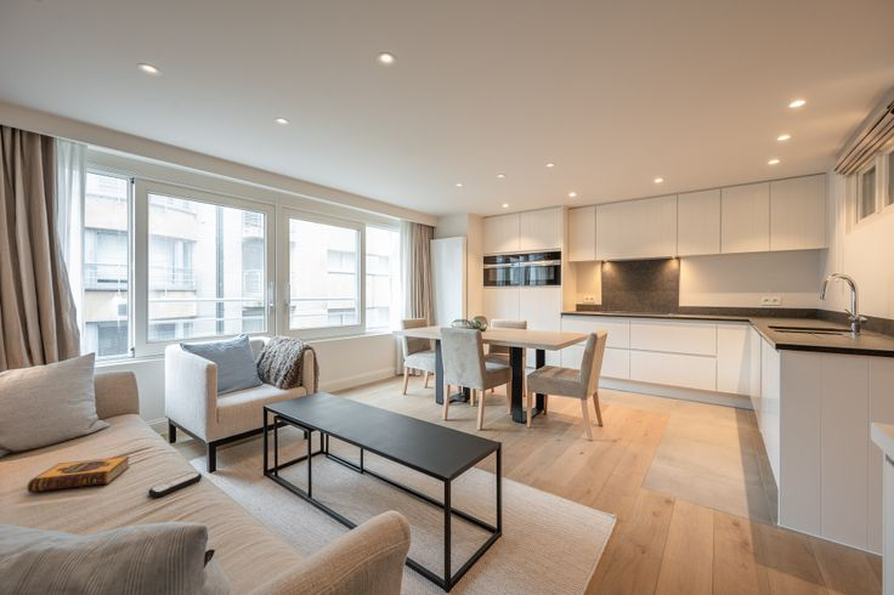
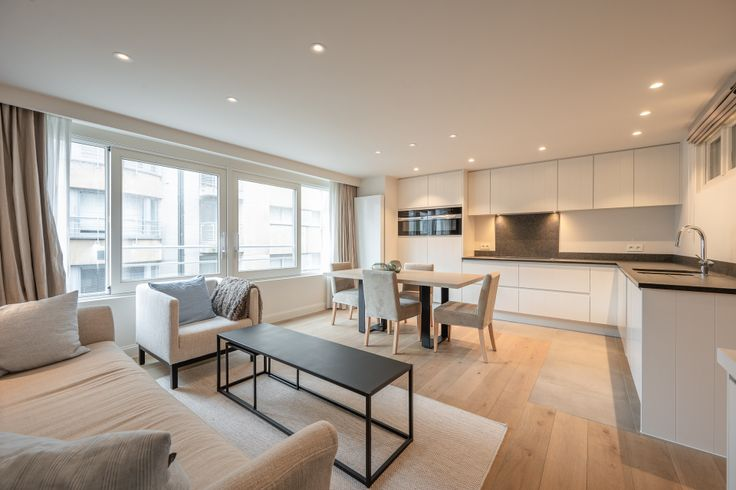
- remote control [147,471,203,498]
- hardback book [26,455,131,494]
